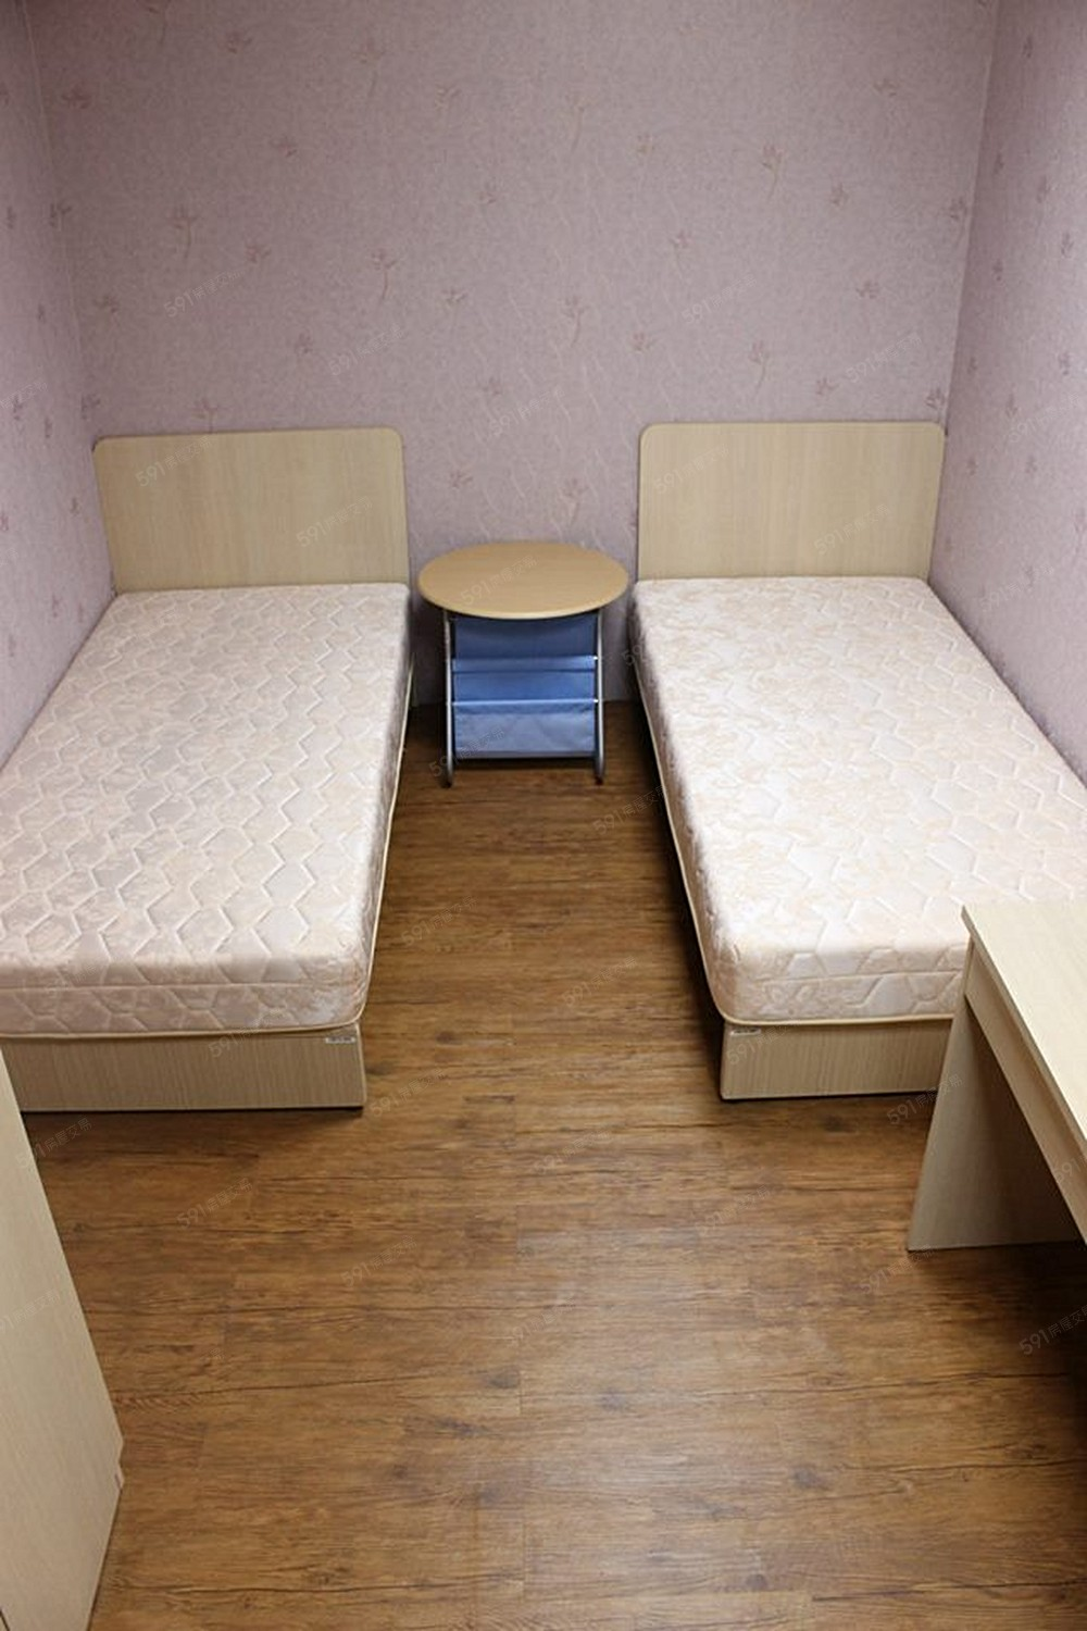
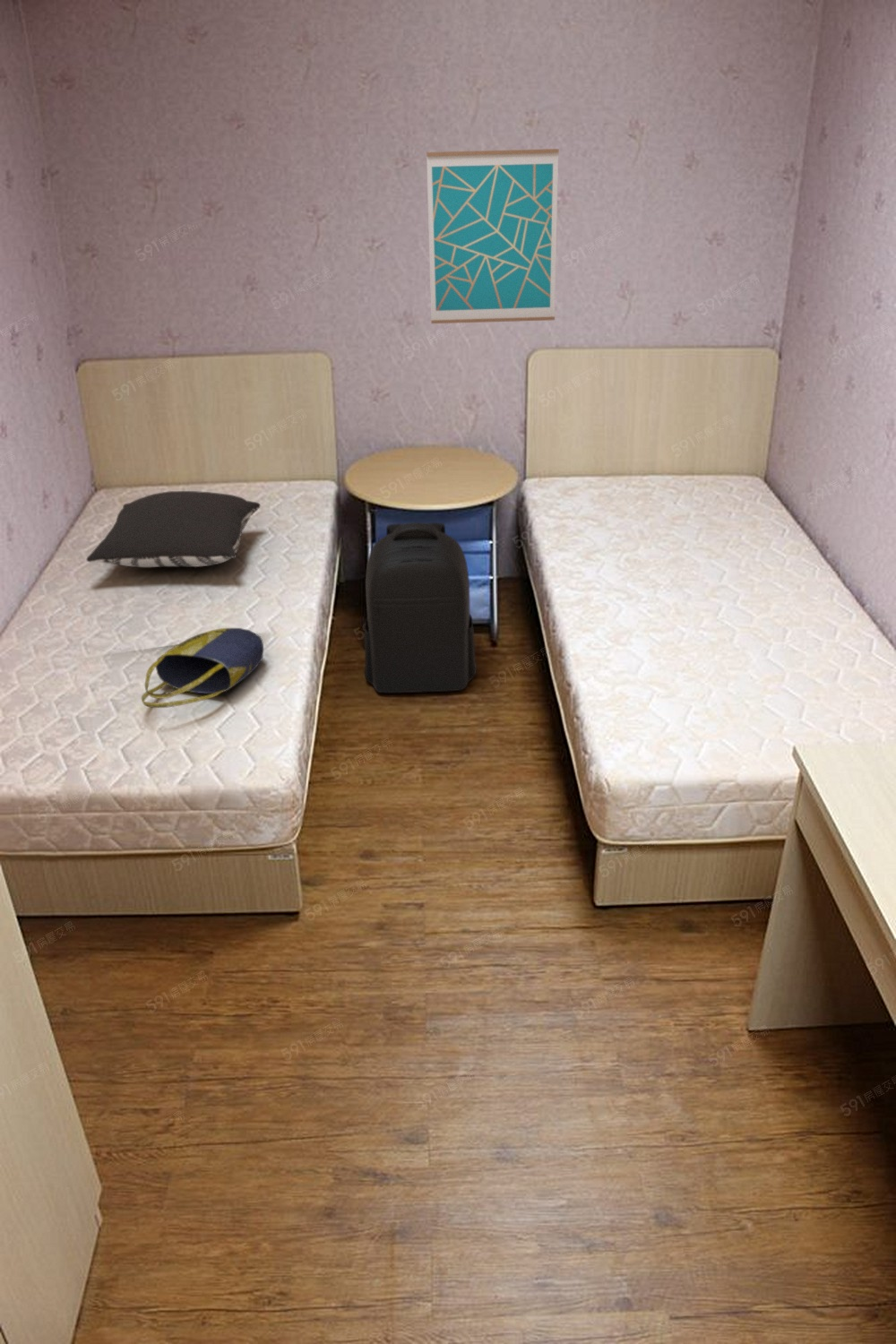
+ wall art [426,148,560,324]
+ backpack [364,521,478,694]
+ pillow [85,490,261,568]
+ tote bag [141,627,264,709]
